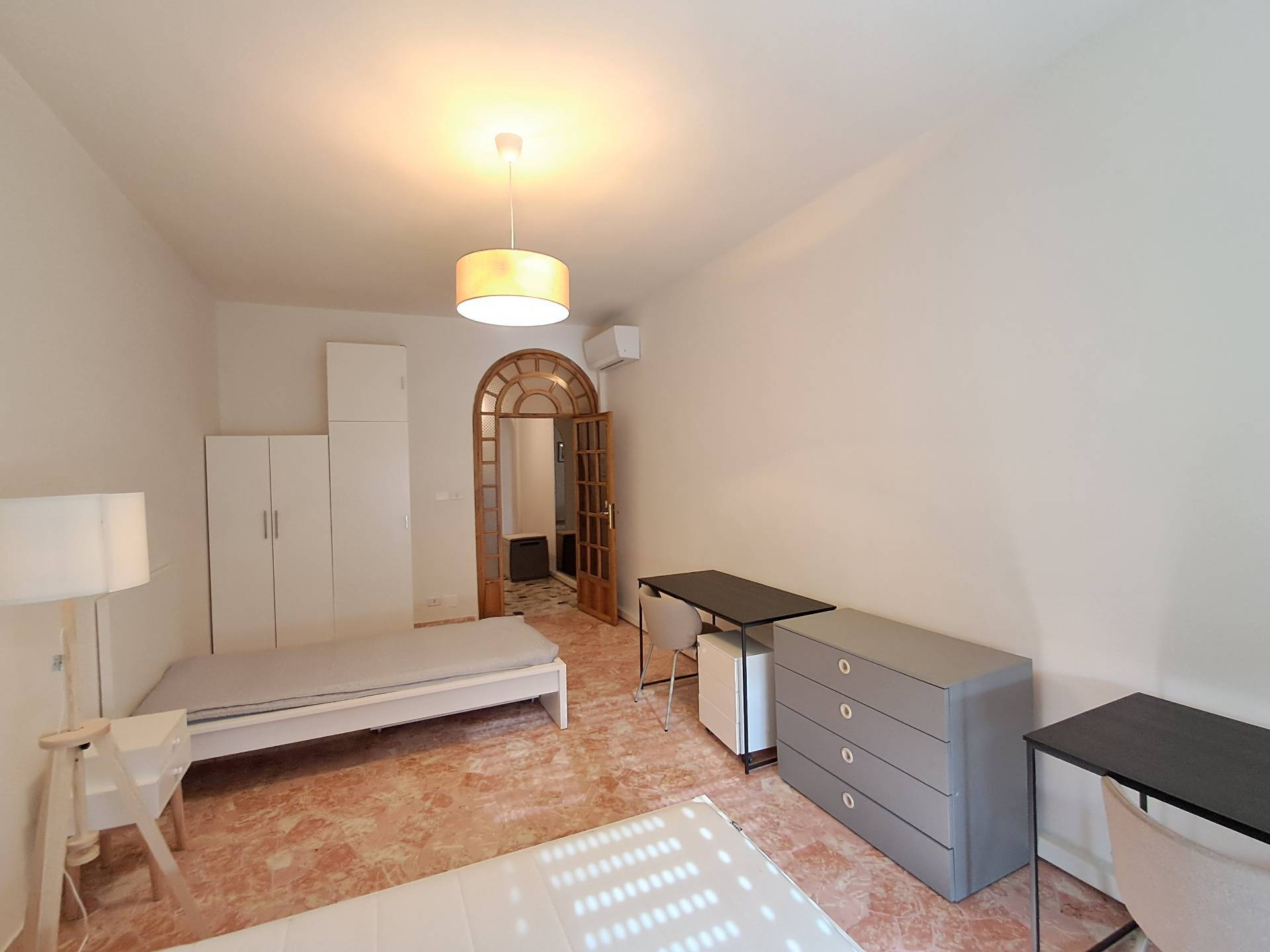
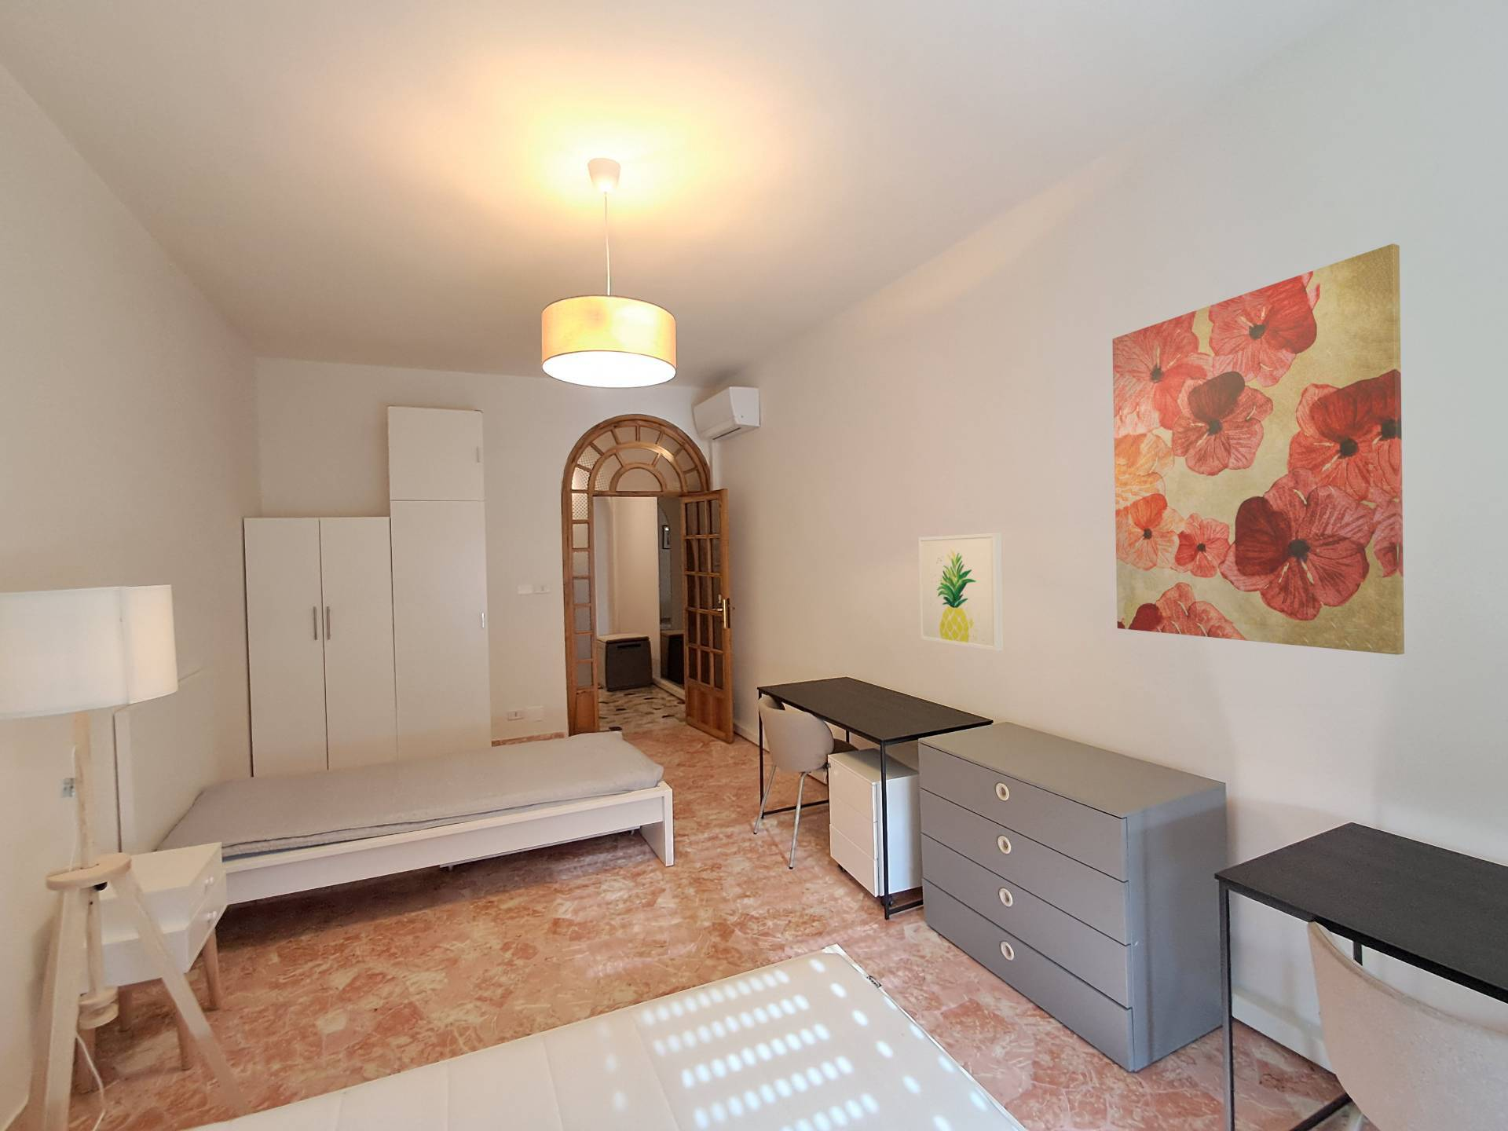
+ wall art [1111,242,1405,656]
+ wall art [918,532,1003,652]
